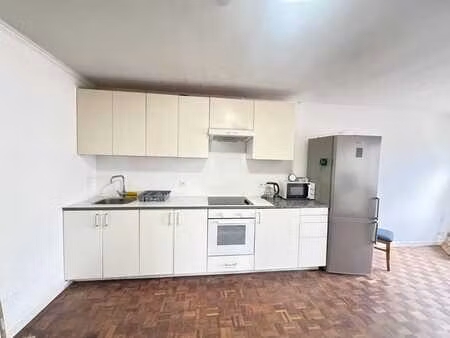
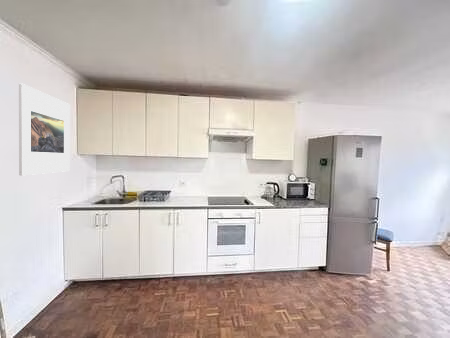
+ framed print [18,82,71,176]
